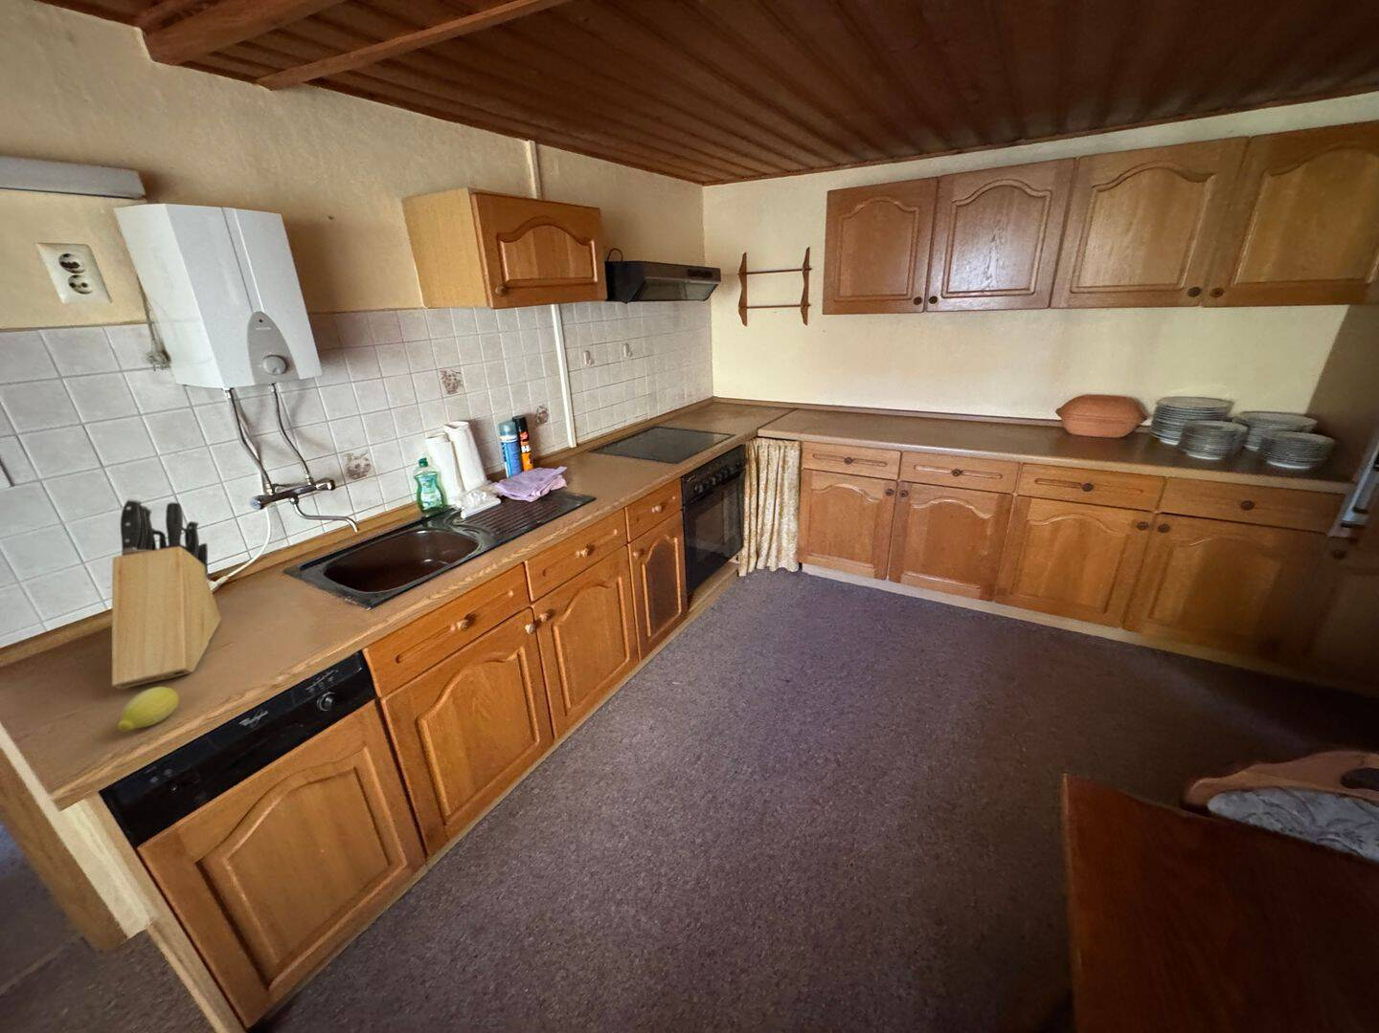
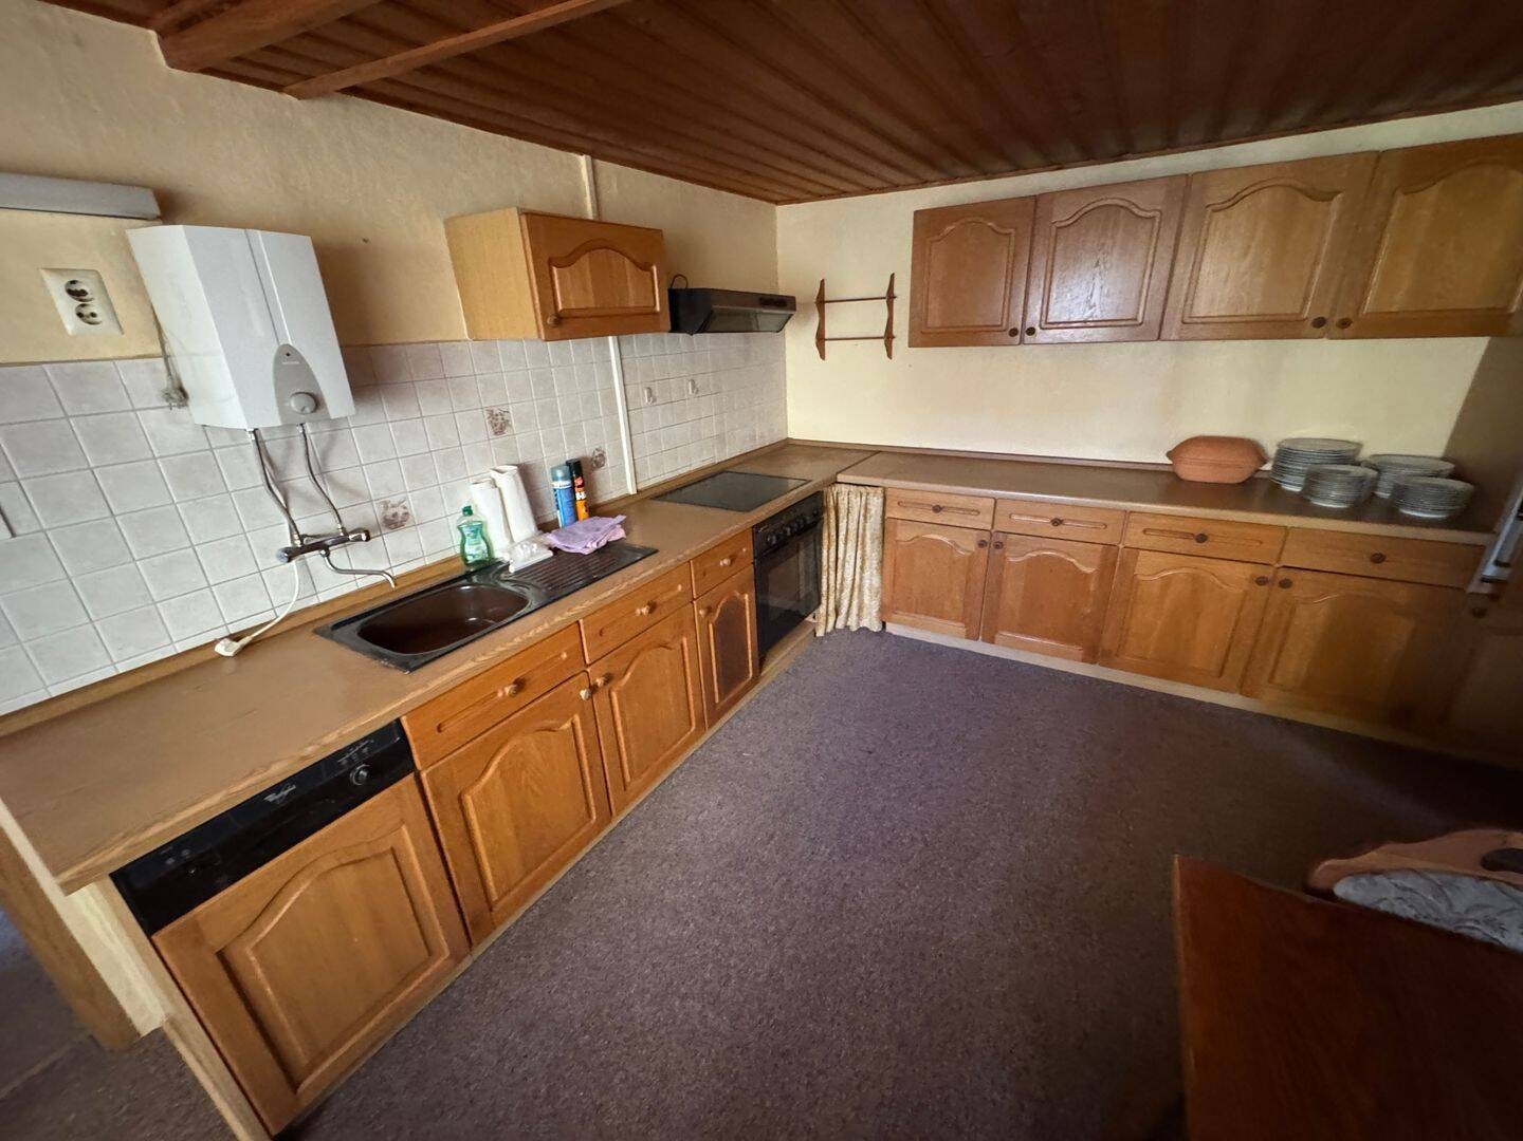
- fruit [117,686,180,732]
- knife block [111,498,223,690]
